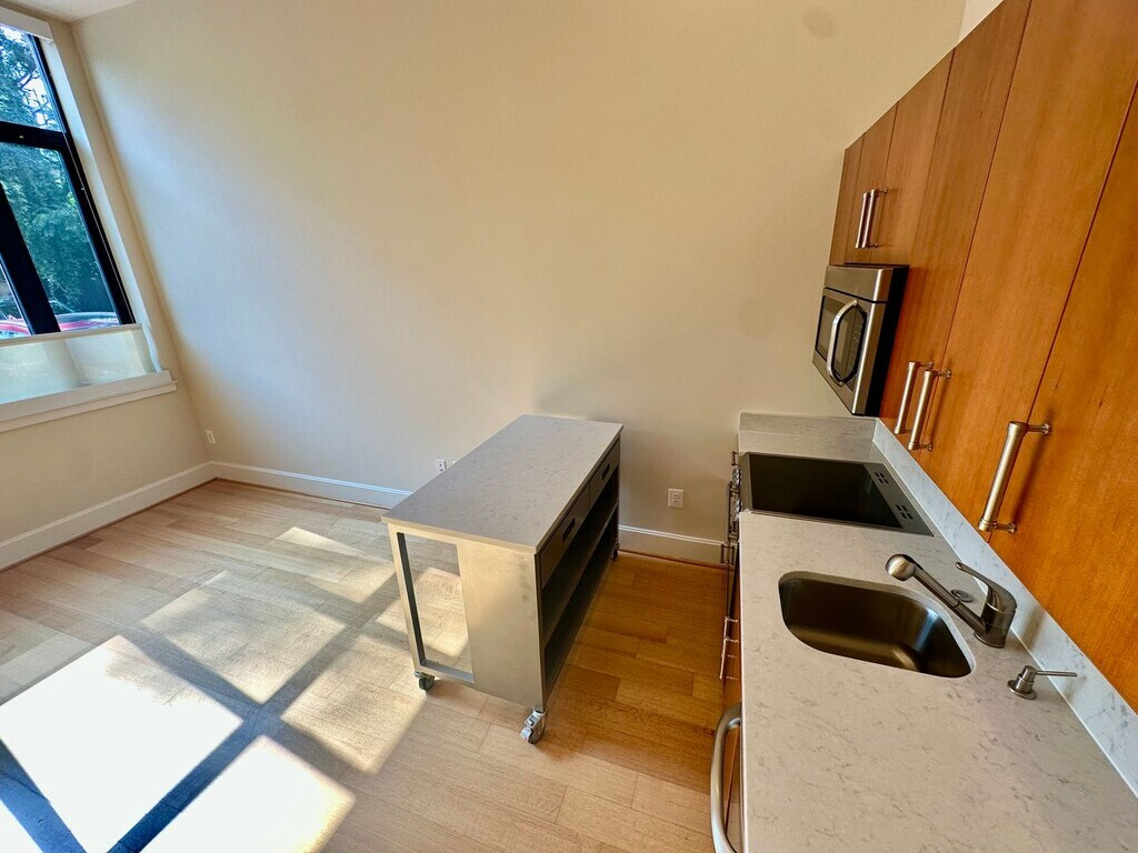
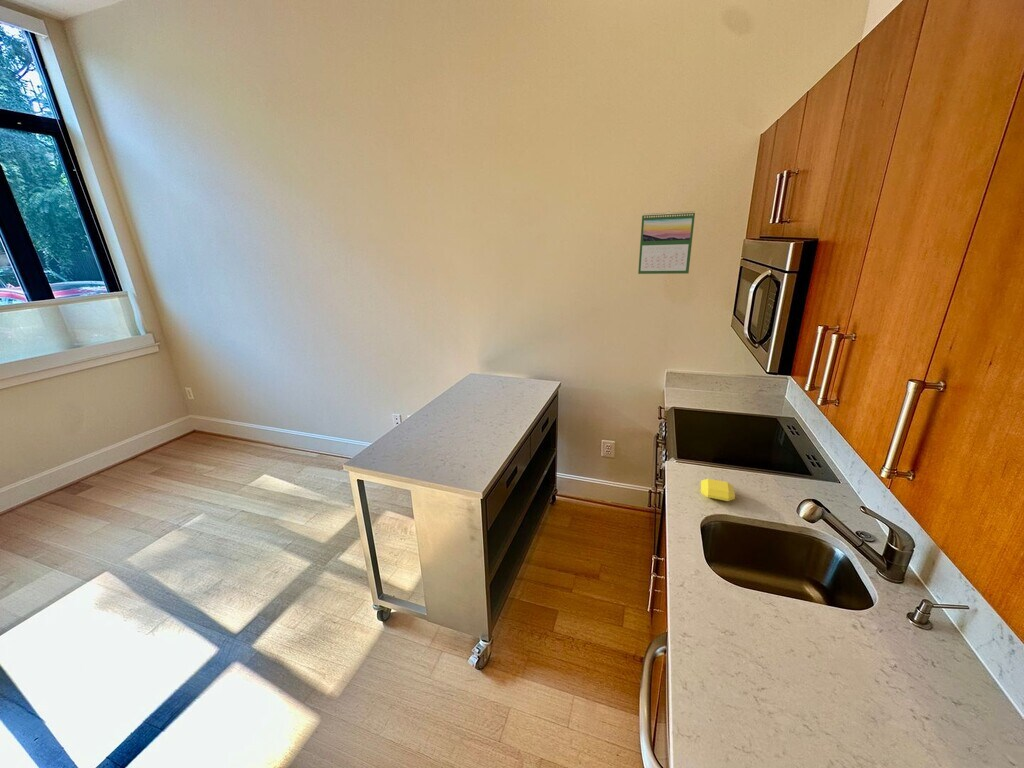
+ soap bar [700,478,736,502]
+ calendar [637,210,696,275]
